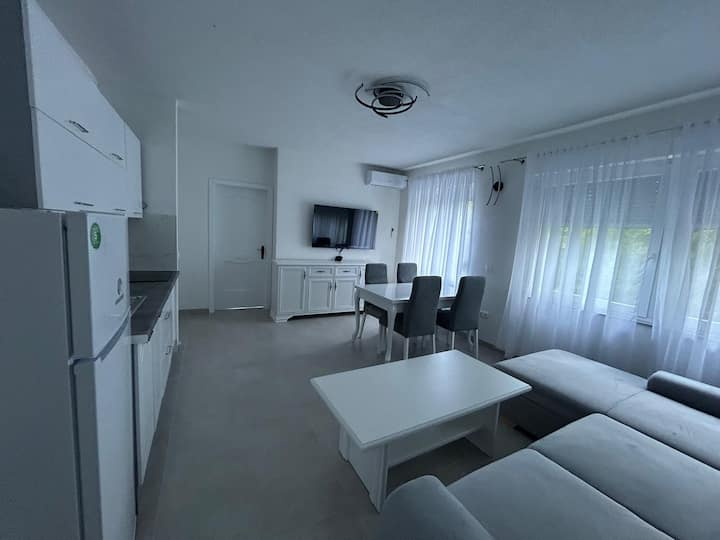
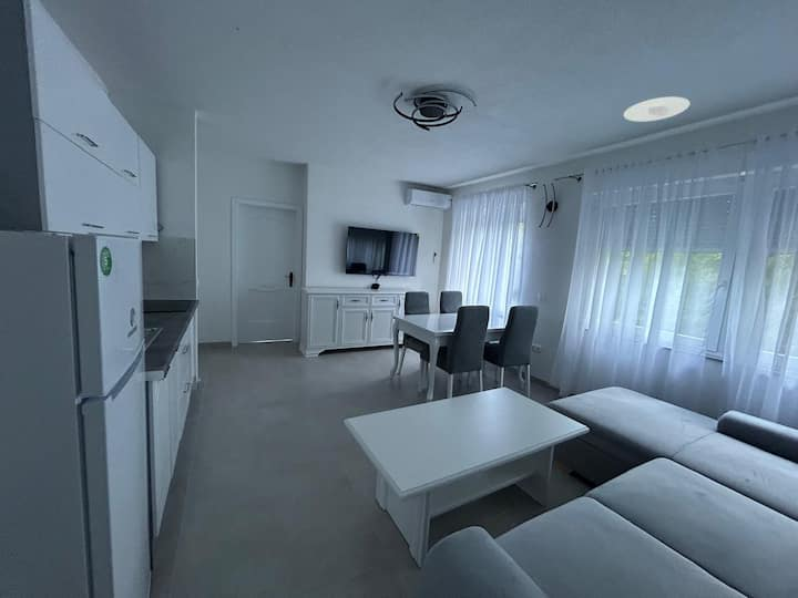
+ recessed light [623,95,692,123]
